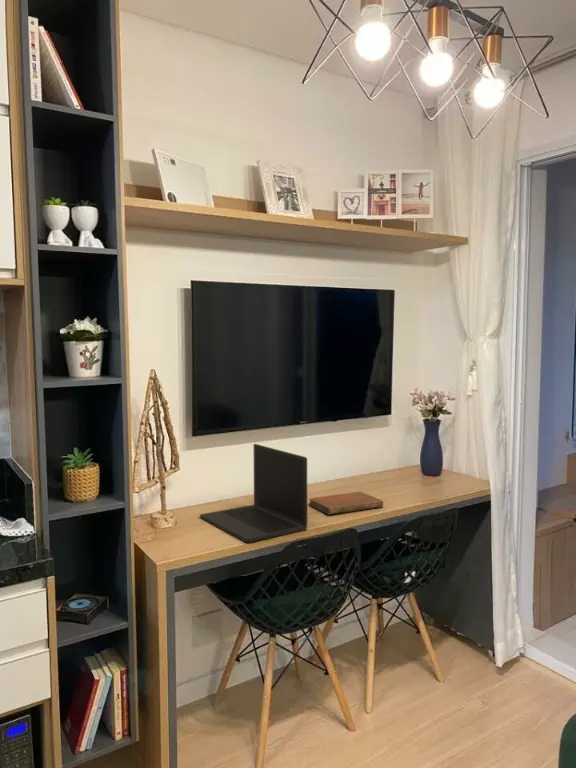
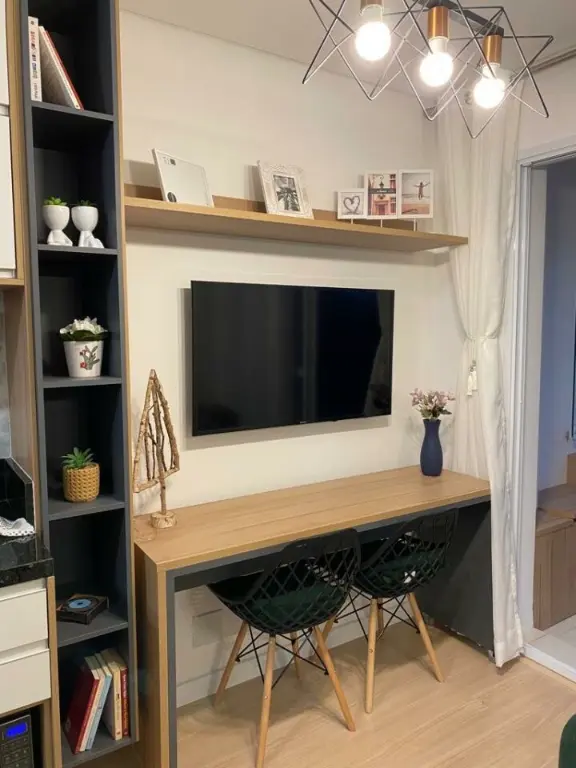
- laptop [199,443,308,543]
- notebook [307,491,384,516]
